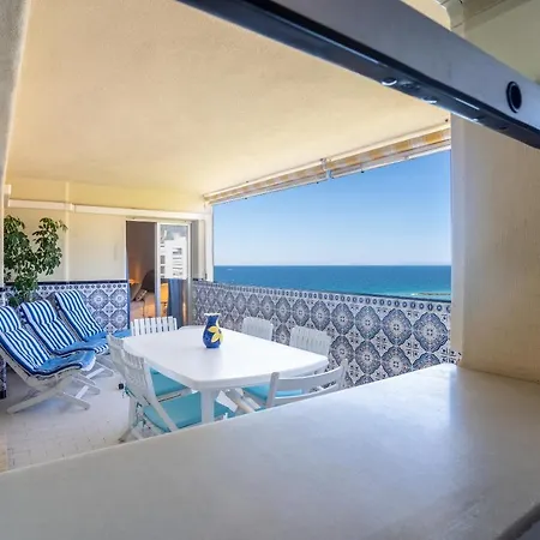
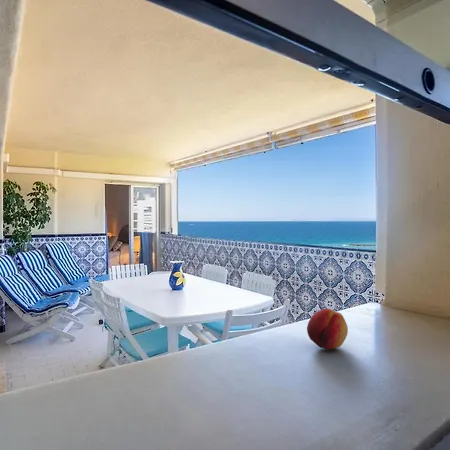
+ fruit [306,307,349,350]
